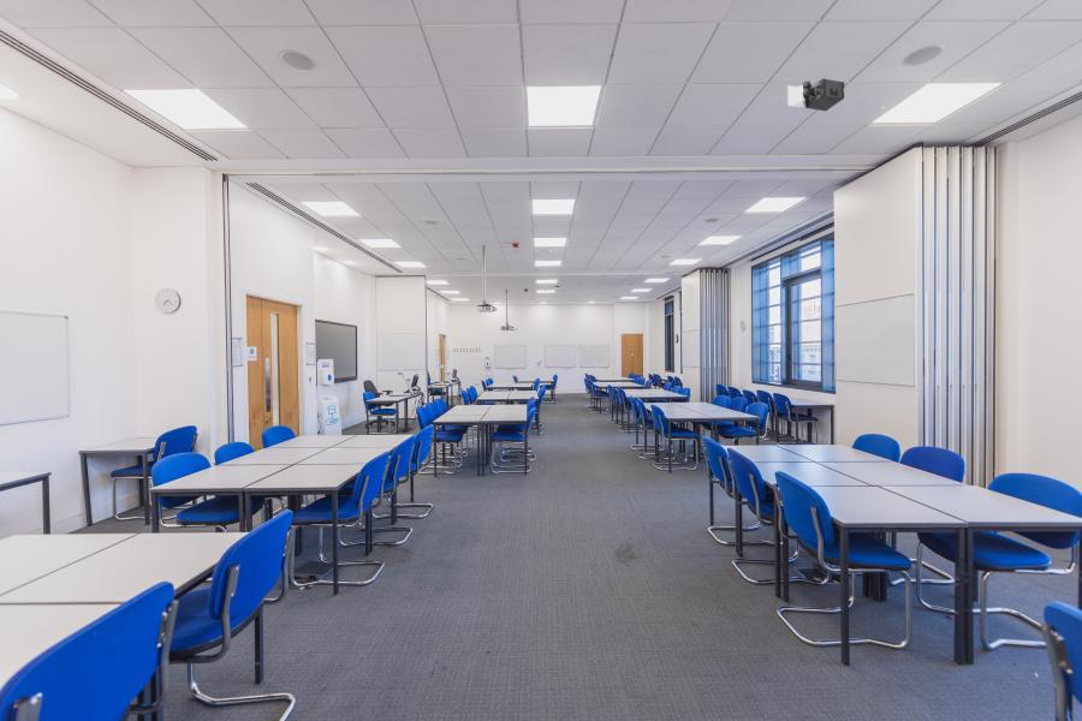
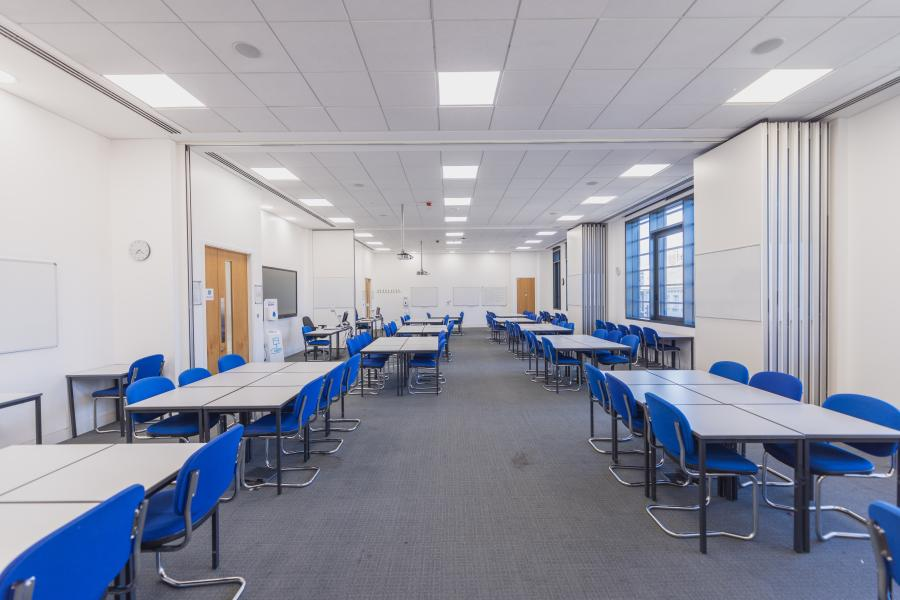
- projector [786,77,845,112]
